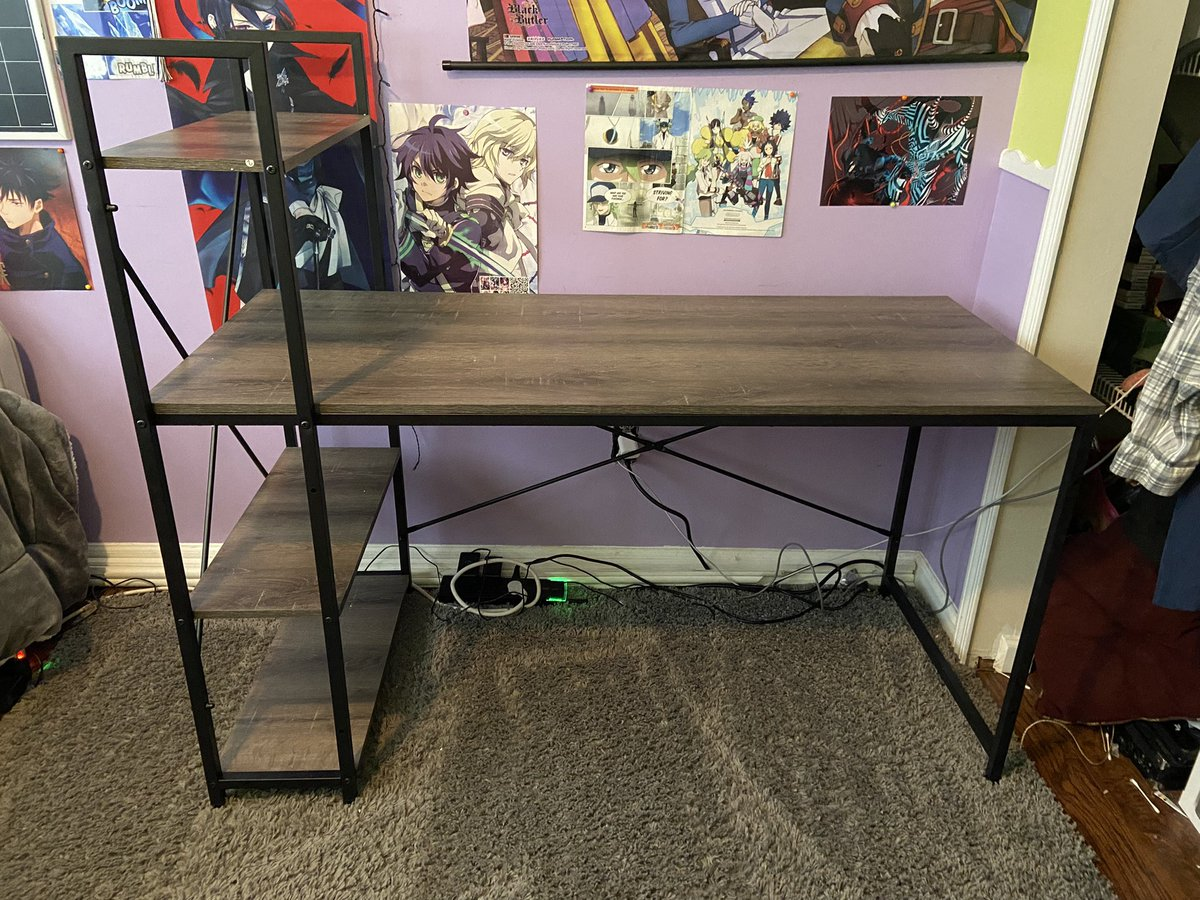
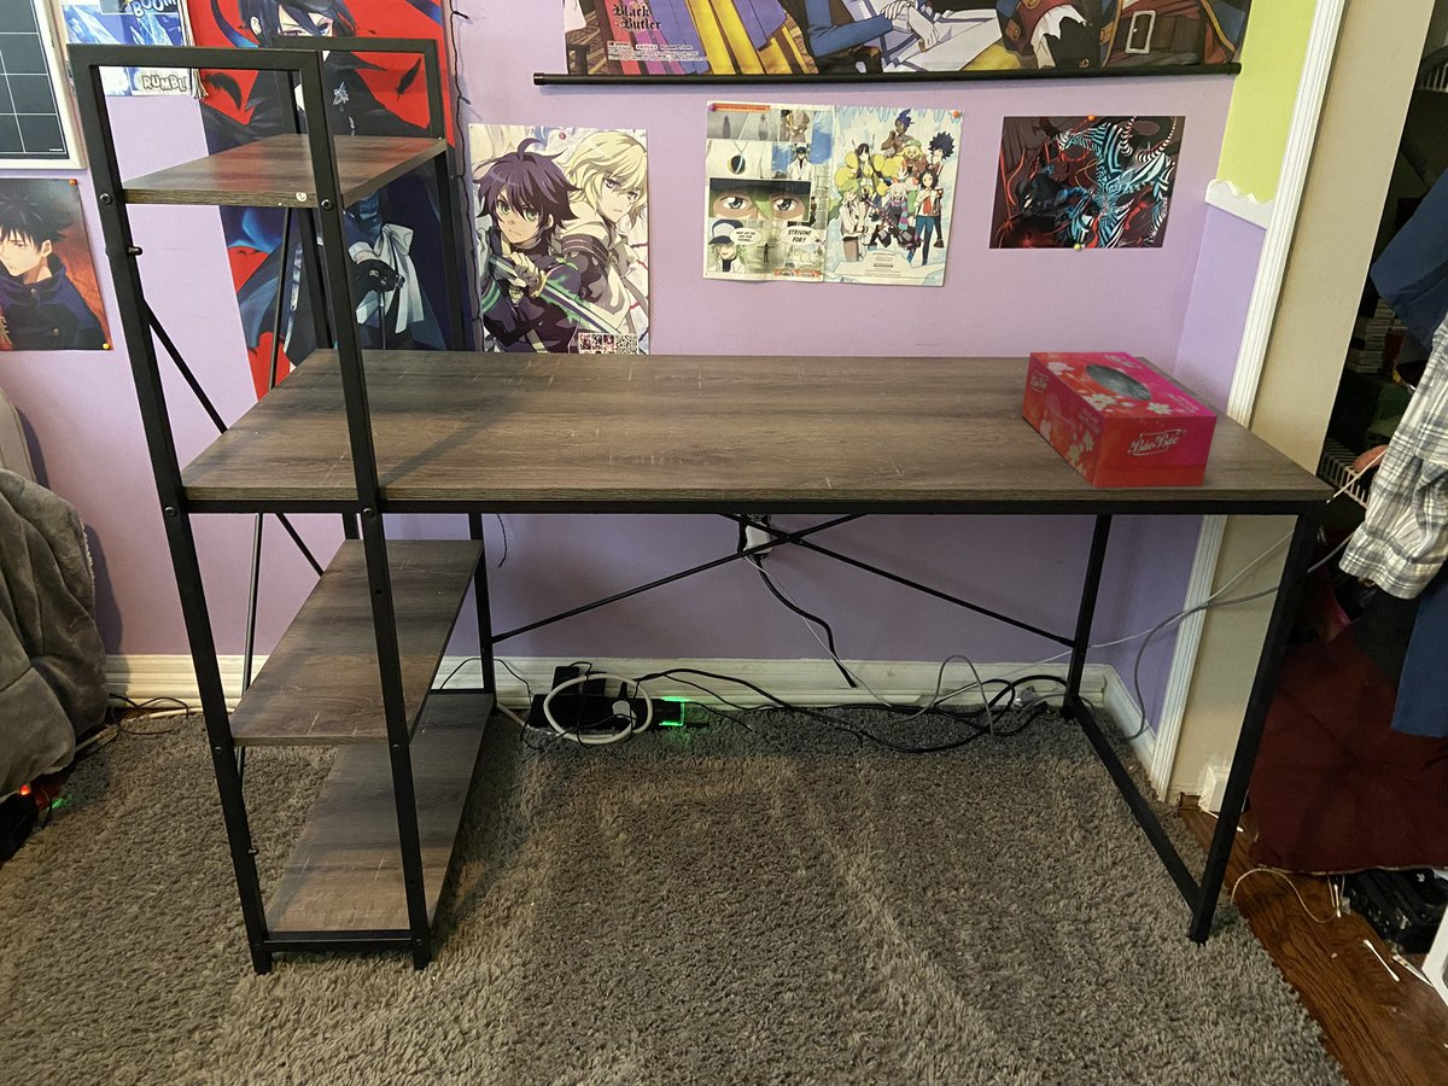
+ tissue box [1021,351,1219,489]
